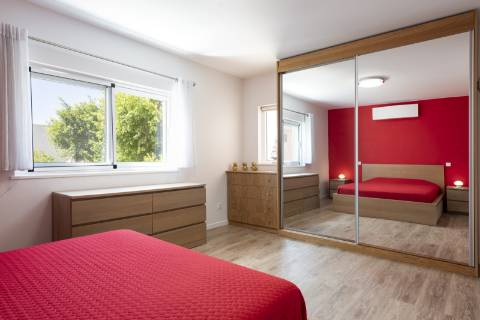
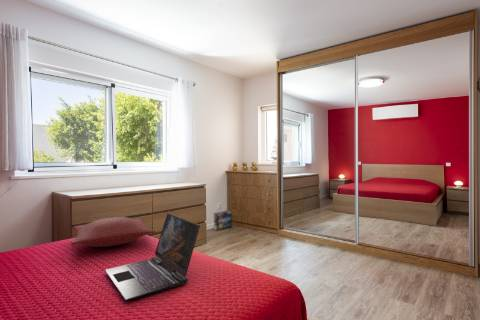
+ pillow [70,216,156,248]
+ laptop [104,212,201,302]
+ box [213,209,233,232]
